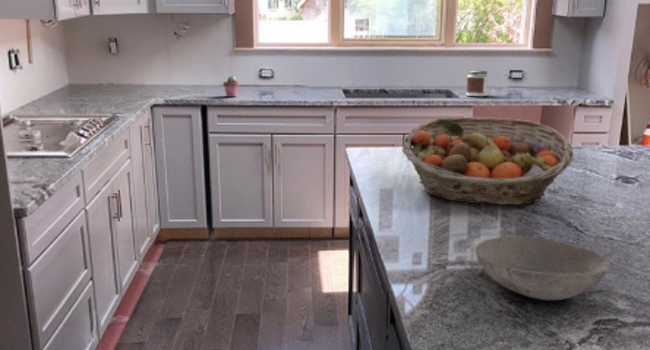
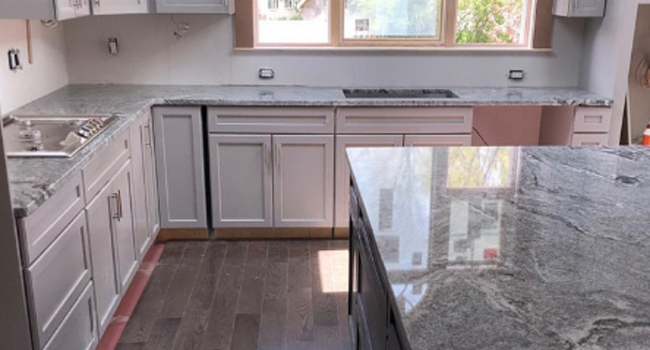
- bowl [473,235,611,301]
- potted succulent [222,75,240,98]
- jar [465,69,489,97]
- fruit basket [401,116,574,206]
